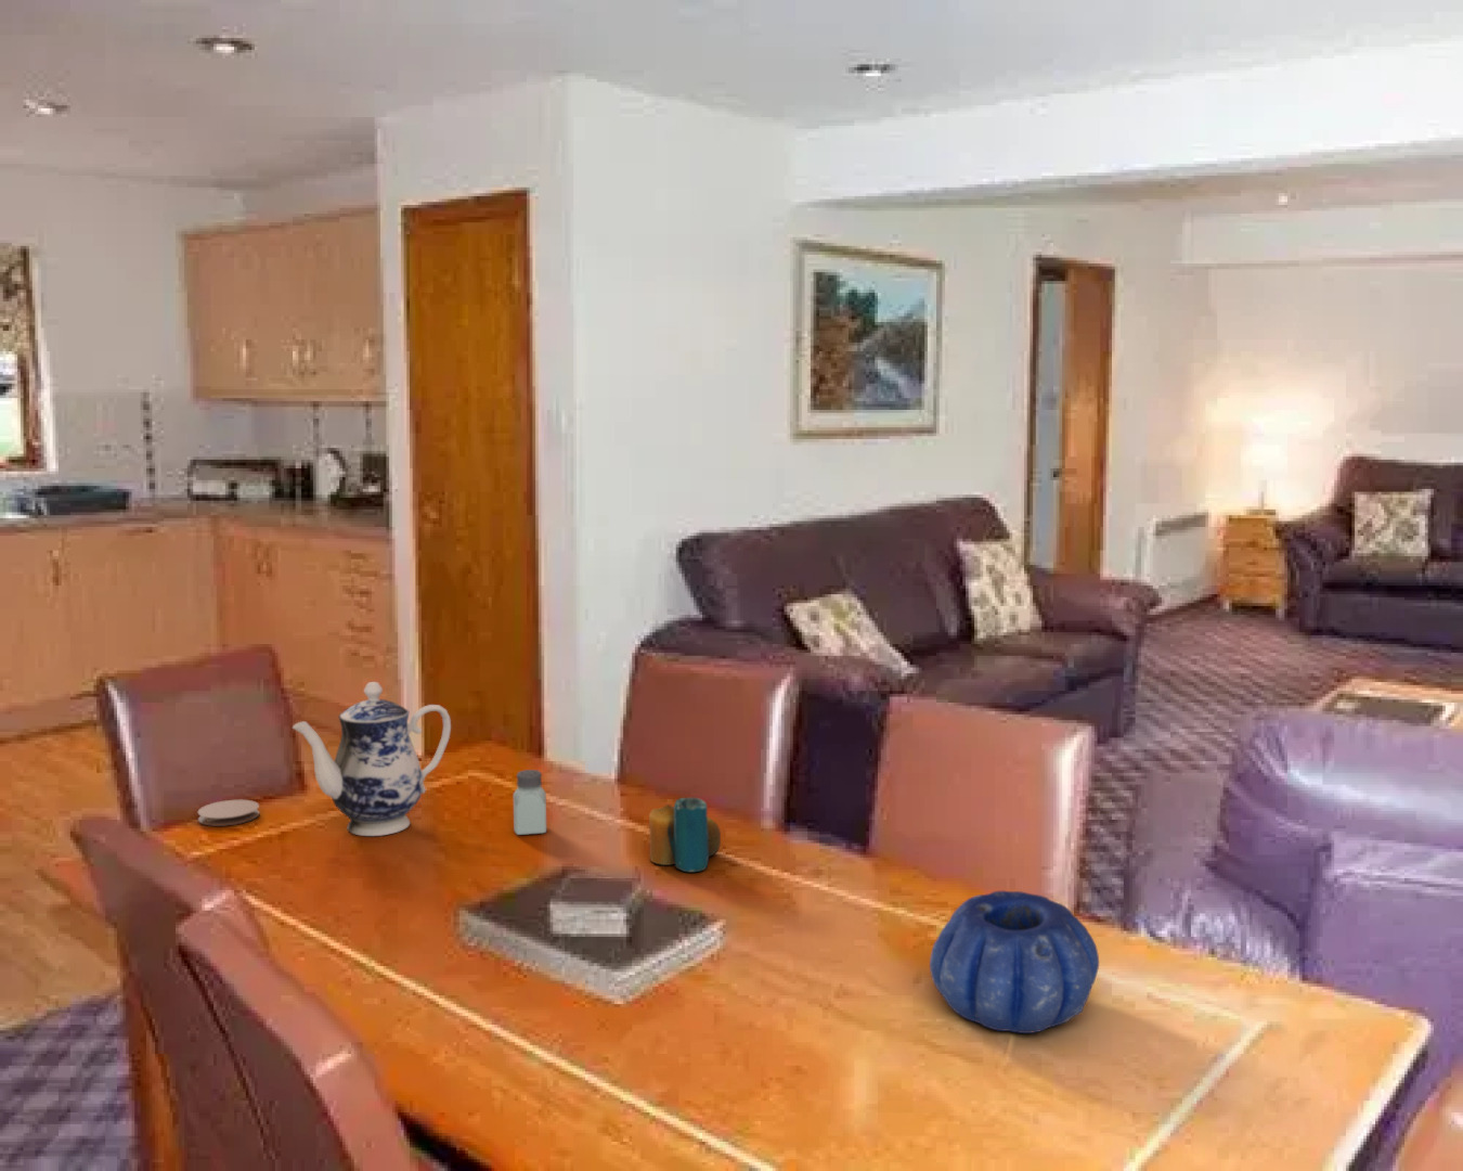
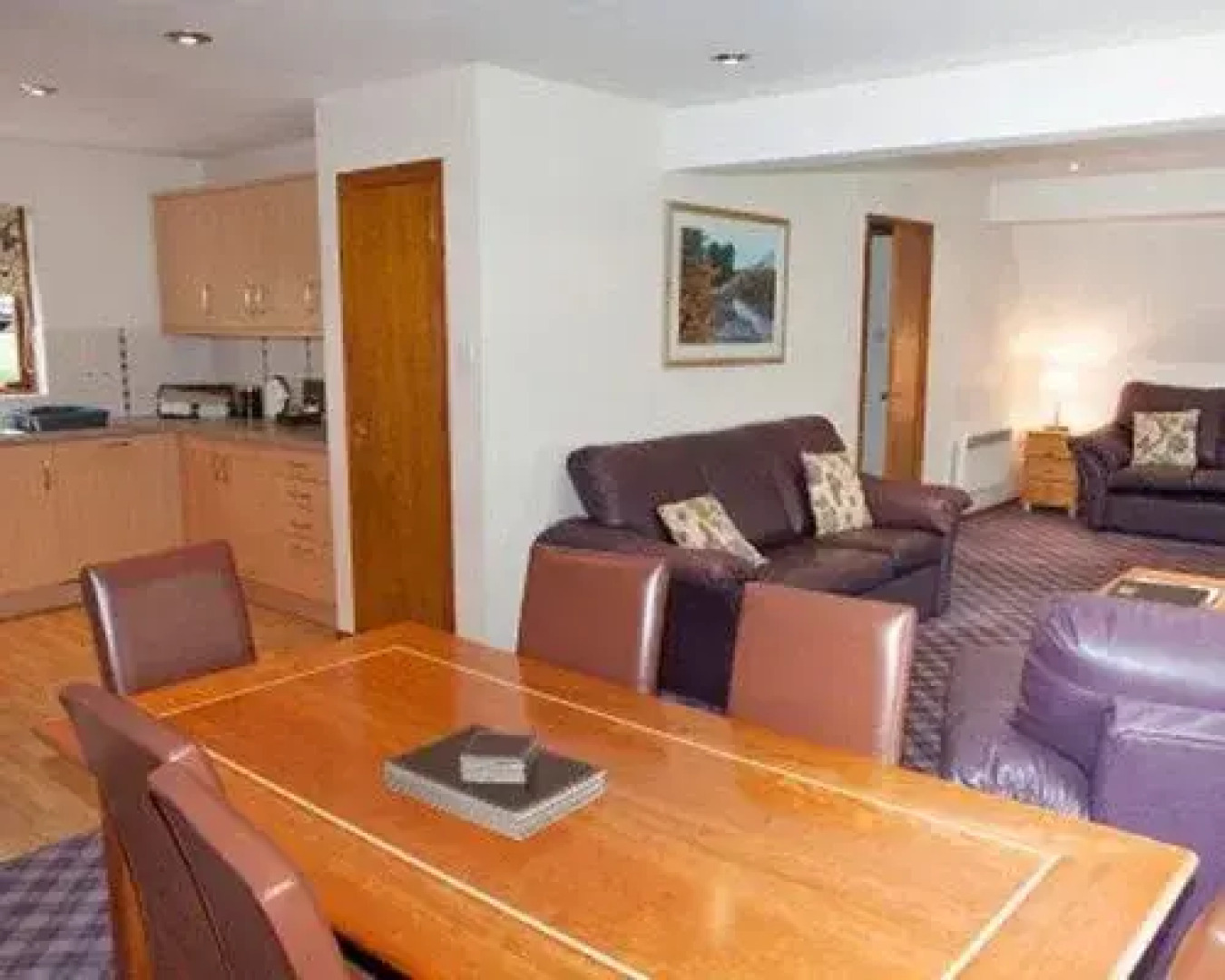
- decorative bowl [929,889,1100,1035]
- candle [648,797,721,872]
- saltshaker [512,768,547,836]
- coaster [196,799,262,827]
- teapot [291,681,451,838]
